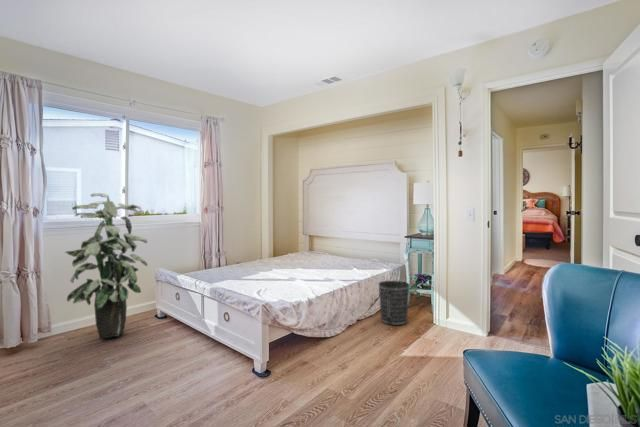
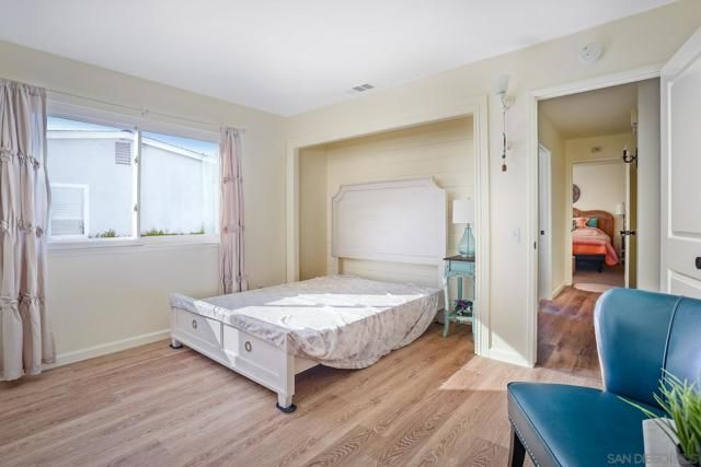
- wastebasket [378,280,410,326]
- indoor plant [64,192,149,340]
